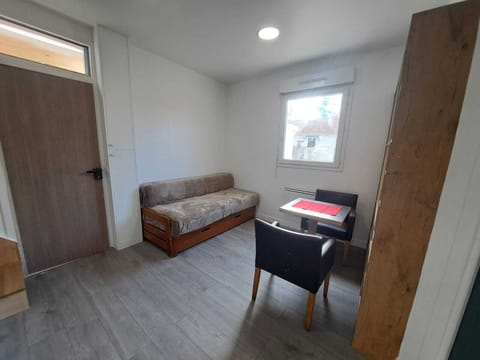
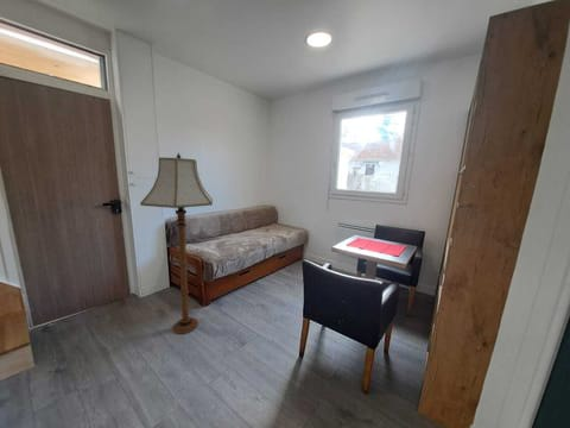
+ floor lamp [139,151,214,335]
